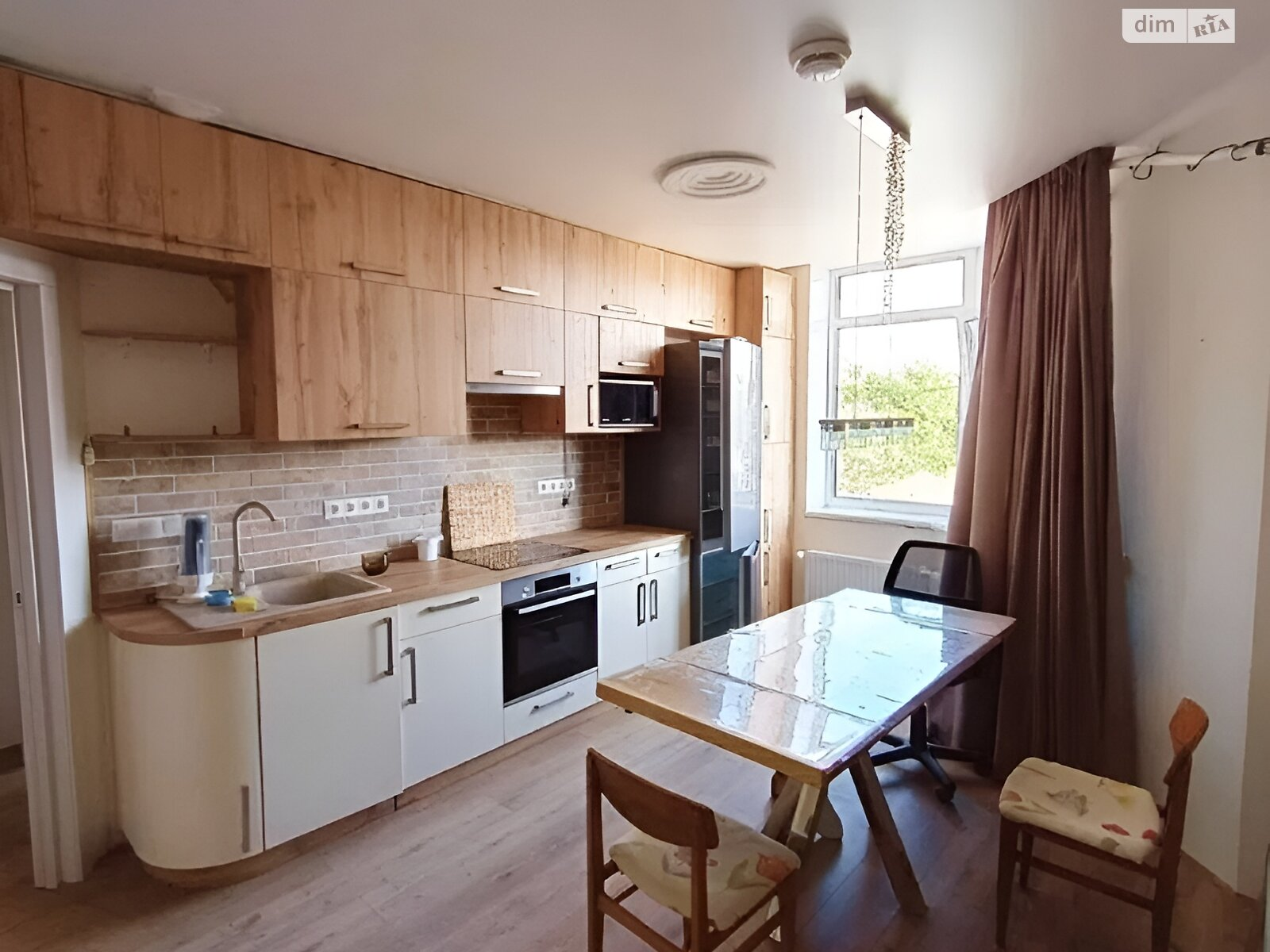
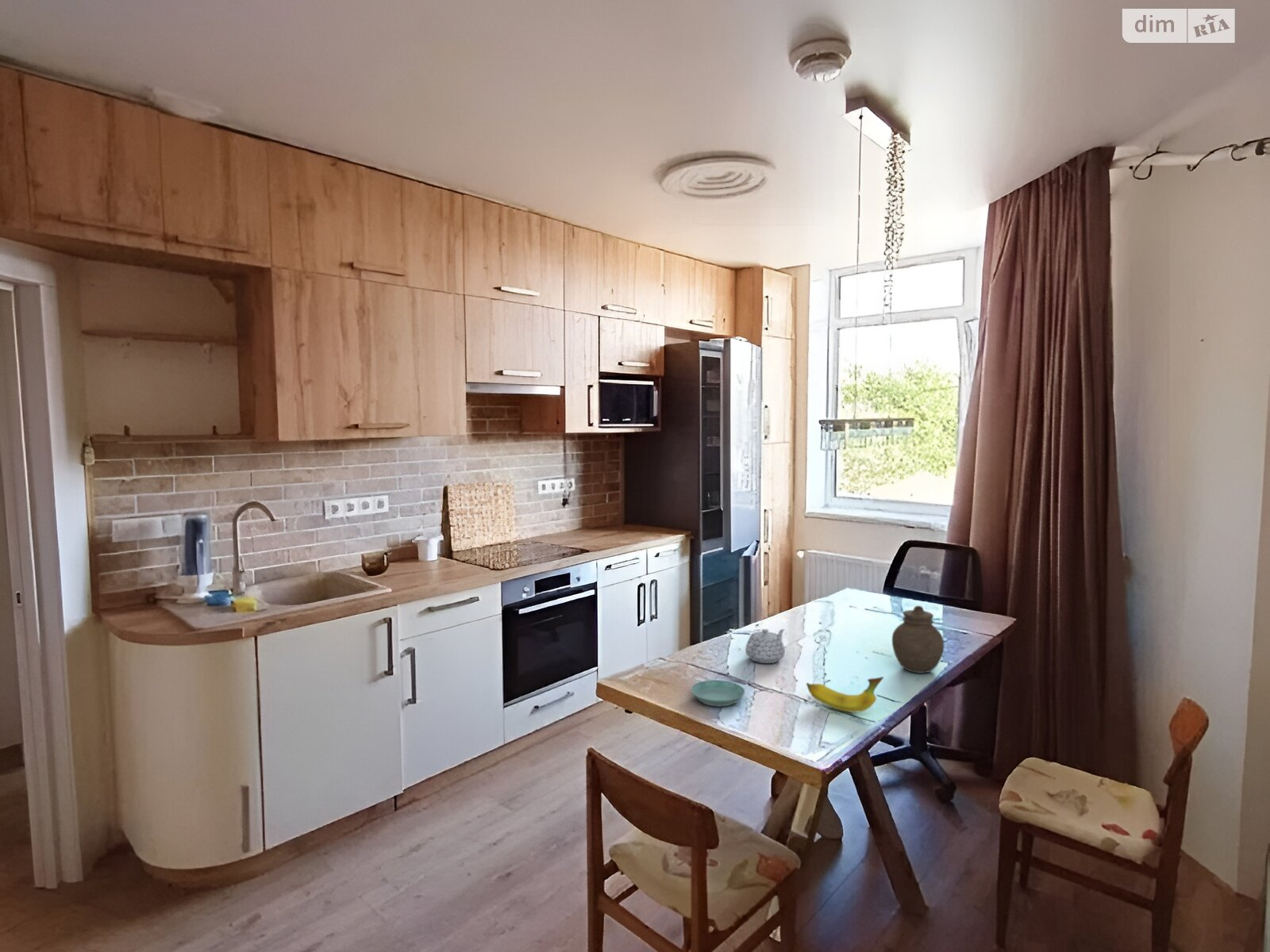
+ jar [891,605,945,674]
+ teapot [745,628,786,664]
+ fruit [806,676,884,713]
+ saucer [691,679,746,707]
